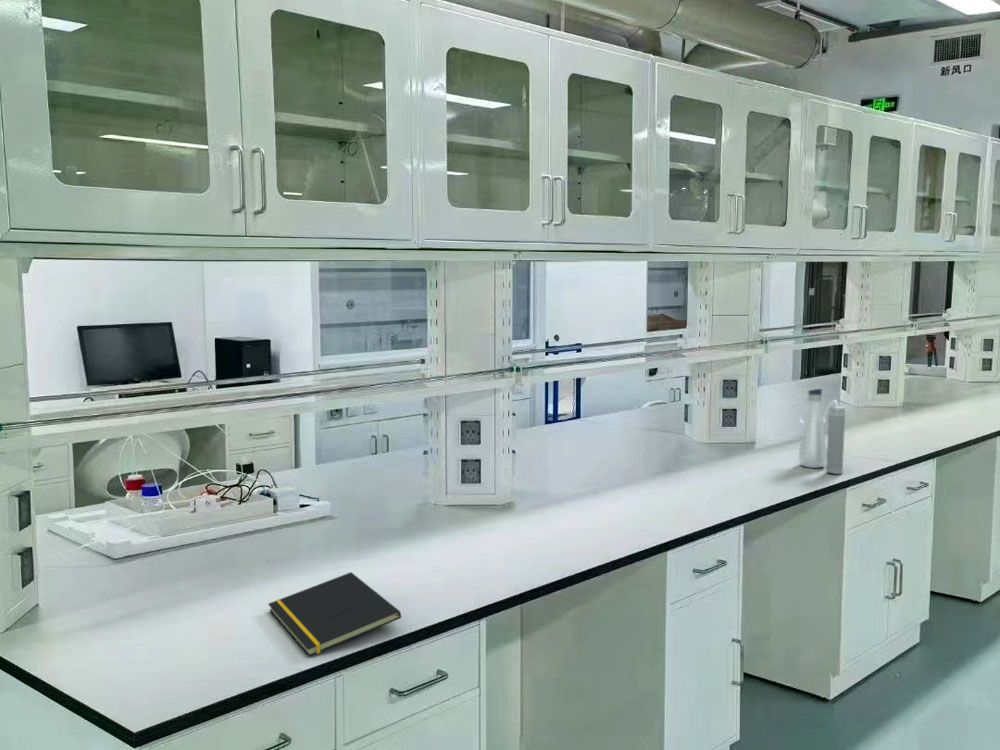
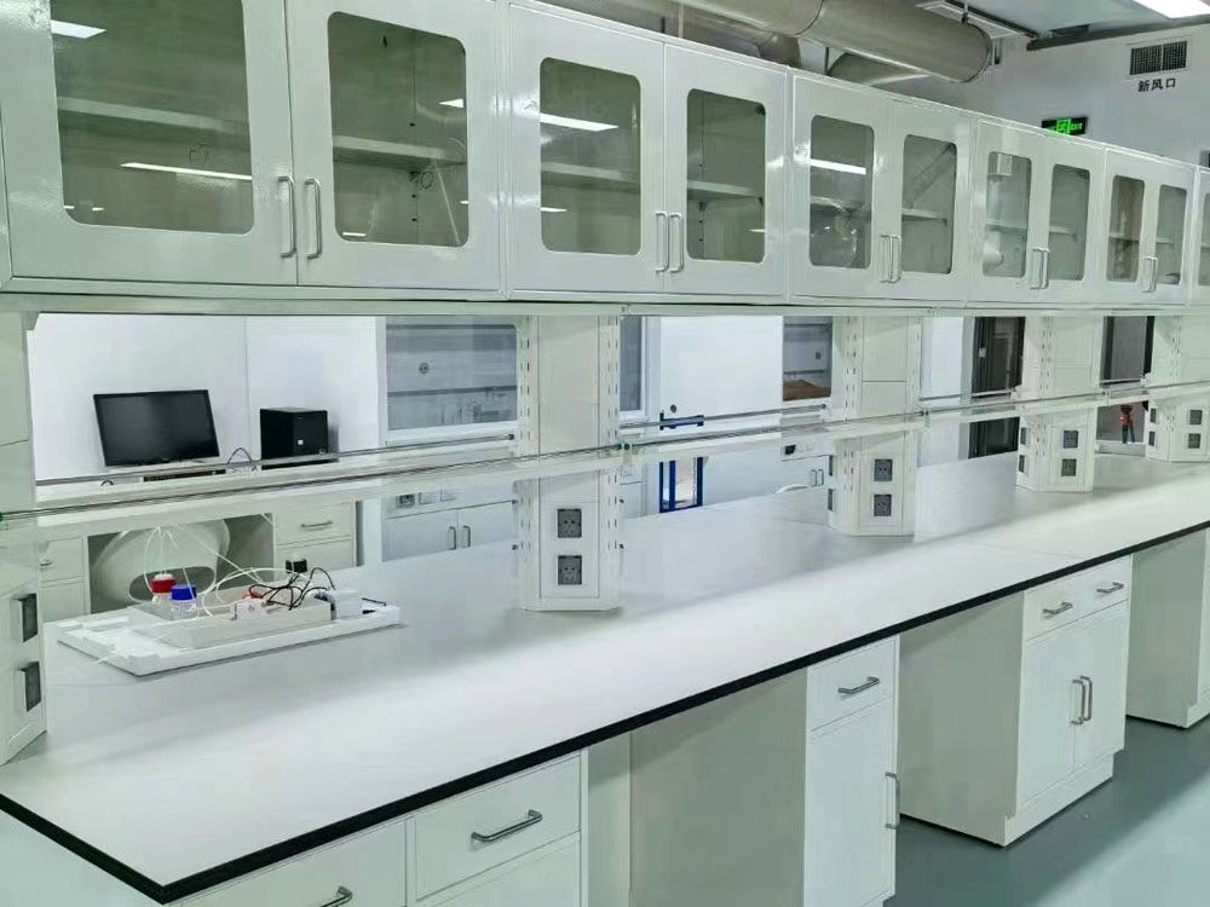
- notepad [267,571,402,657]
- water bottle [798,388,846,475]
